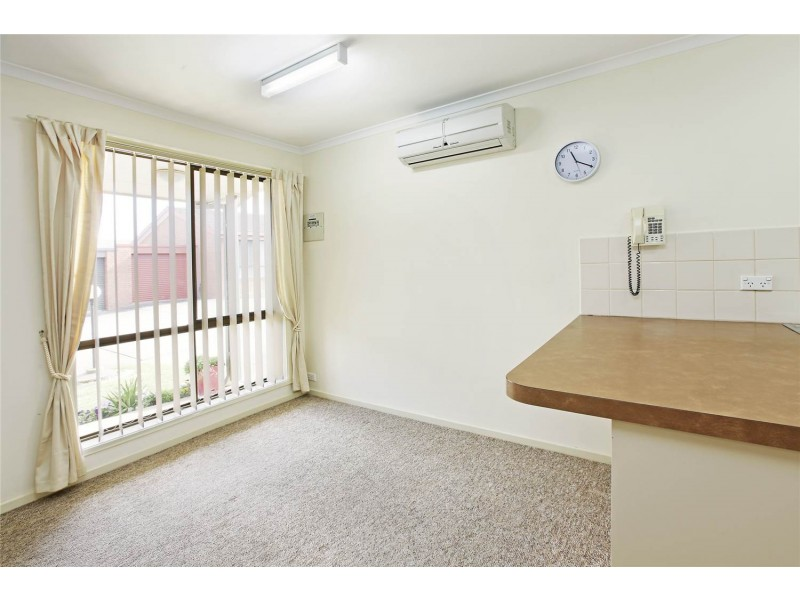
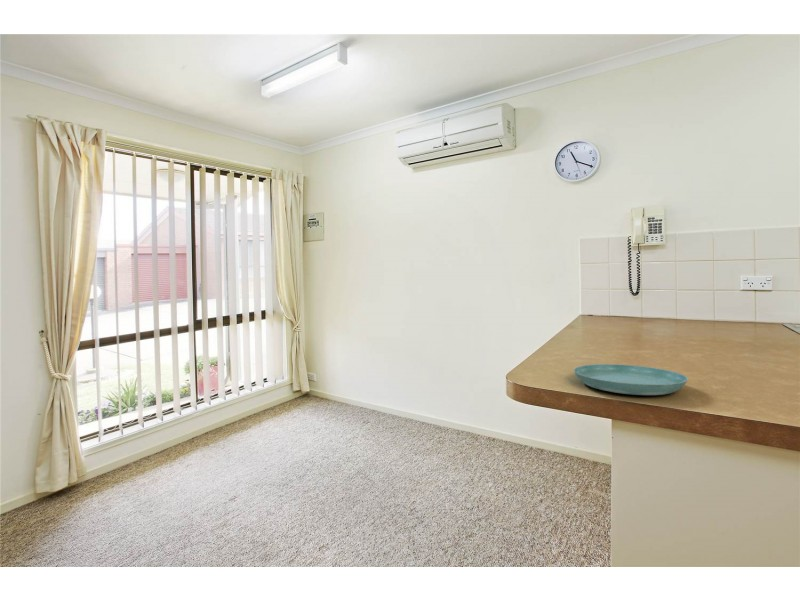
+ saucer [573,363,689,396]
